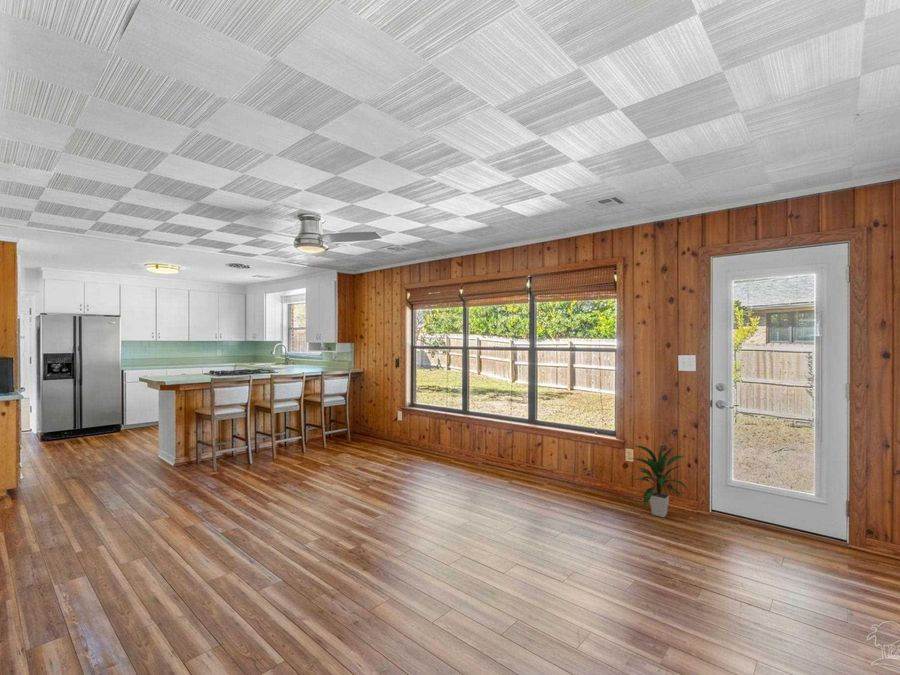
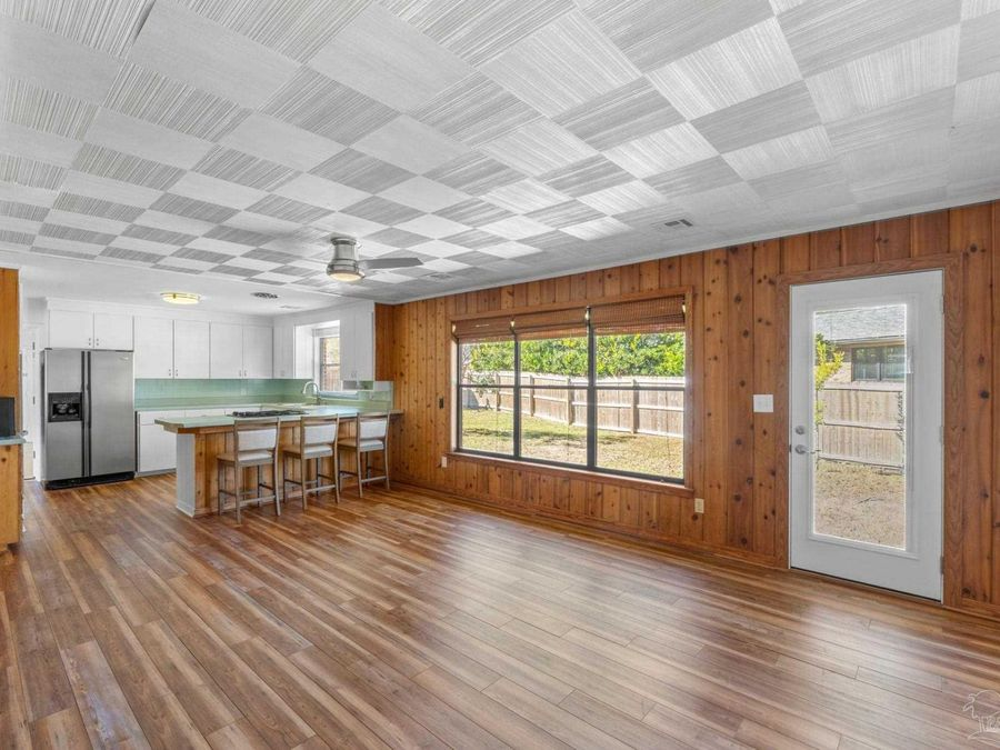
- indoor plant [630,442,691,518]
